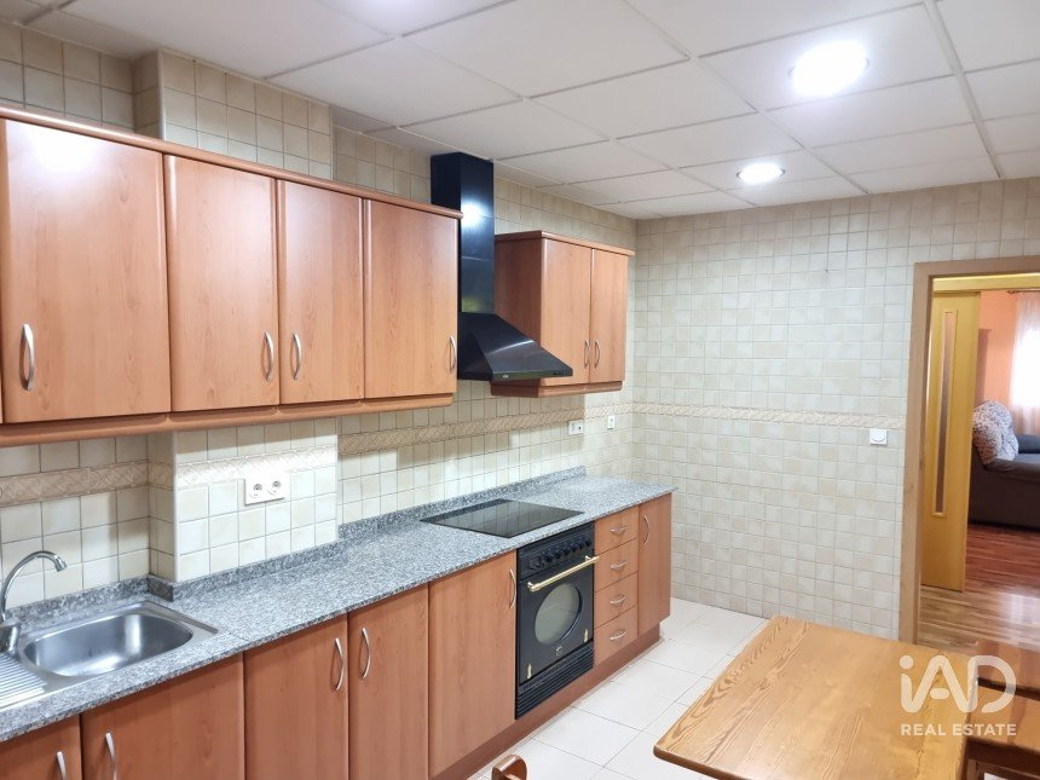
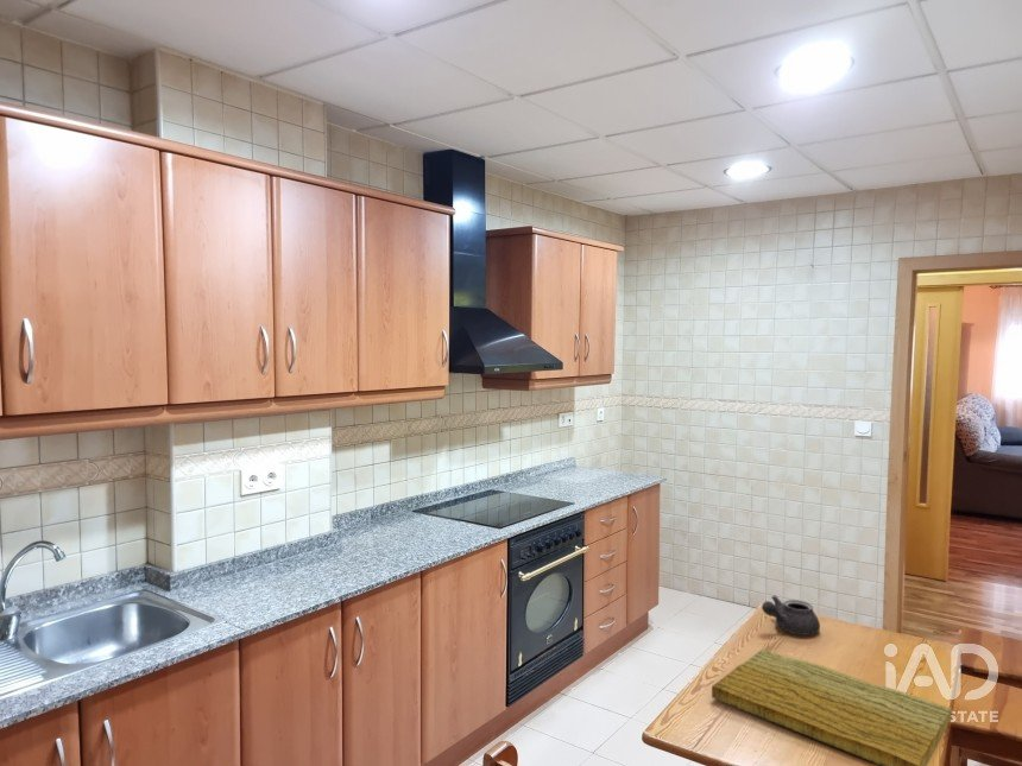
+ teapot [761,594,821,637]
+ cutting board [711,647,953,766]
